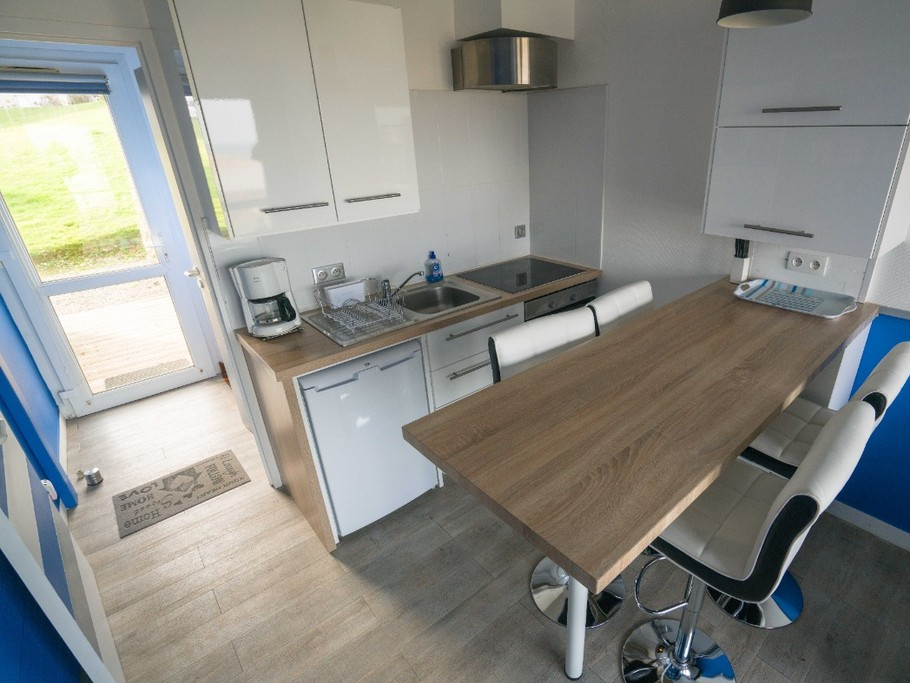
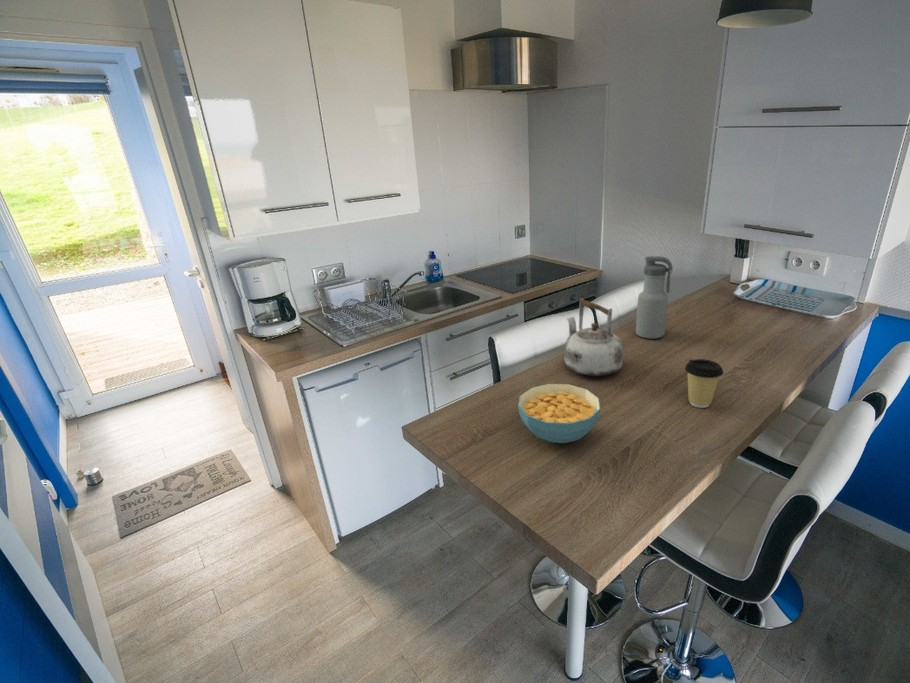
+ cereal bowl [517,383,602,444]
+ water bottle [635,255,674,340]
+ kettle [563,297,625,377]
+ coffee cup [684,358,724,409]
